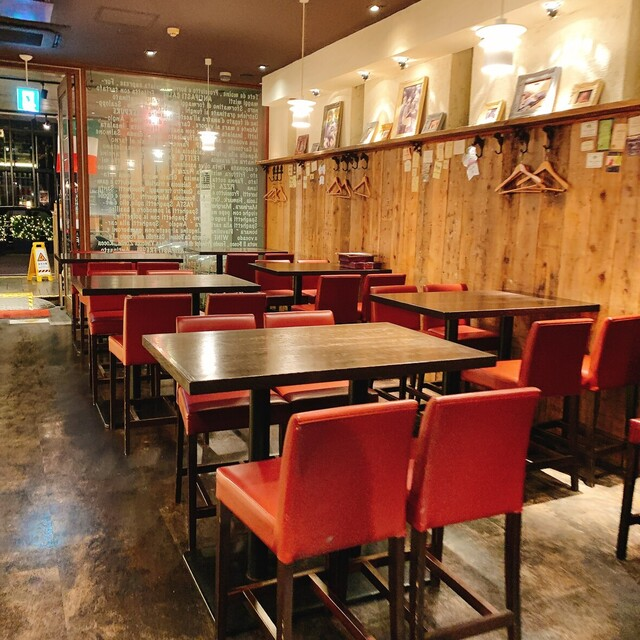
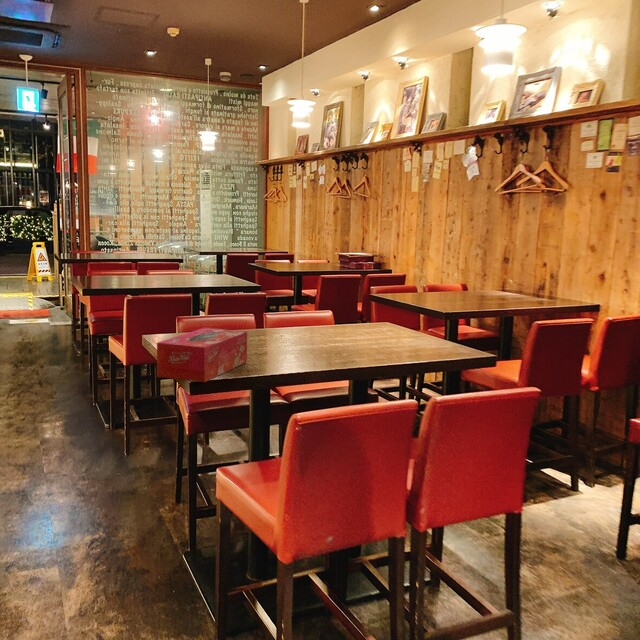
+ tissue box [156,327,248,383]
